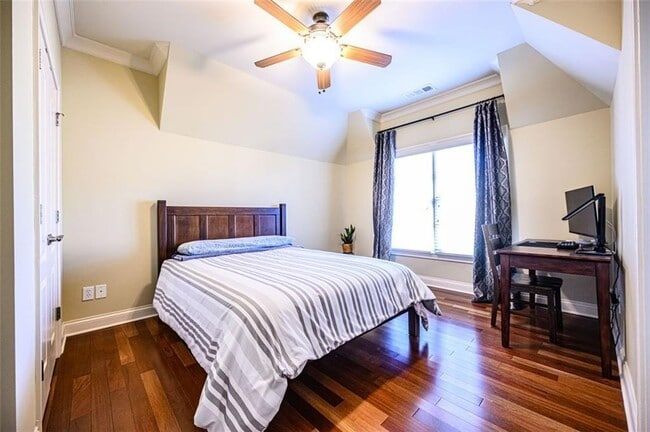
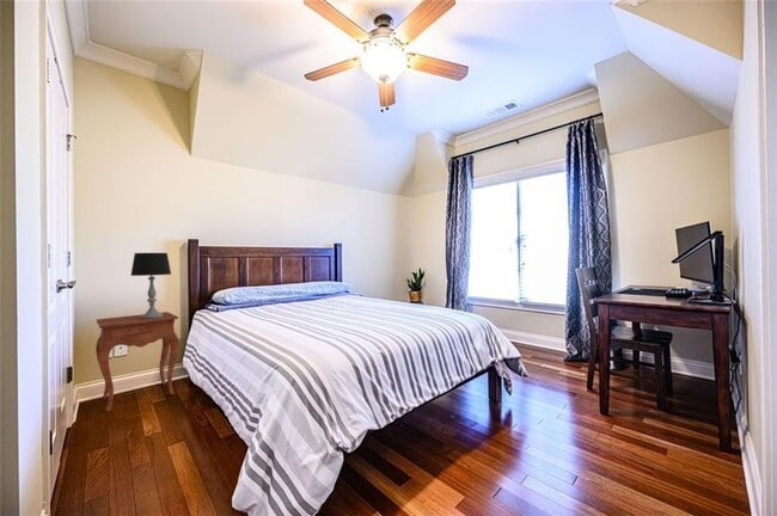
+ side table [94,311,181,413]
+ table lamp [129,252,172,319]
